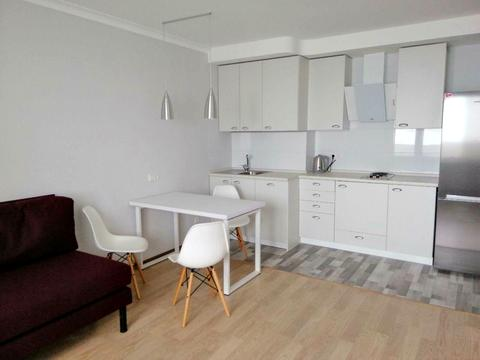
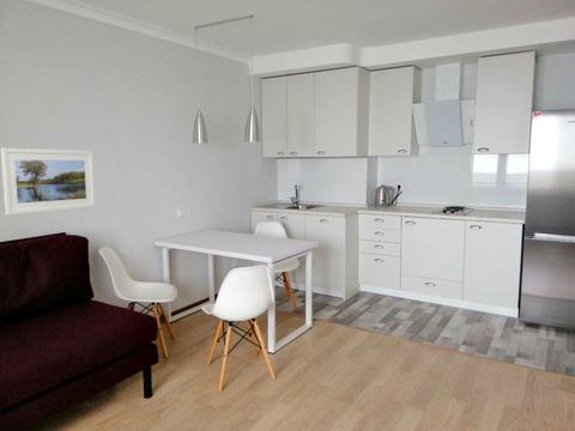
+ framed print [0,147,97,217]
